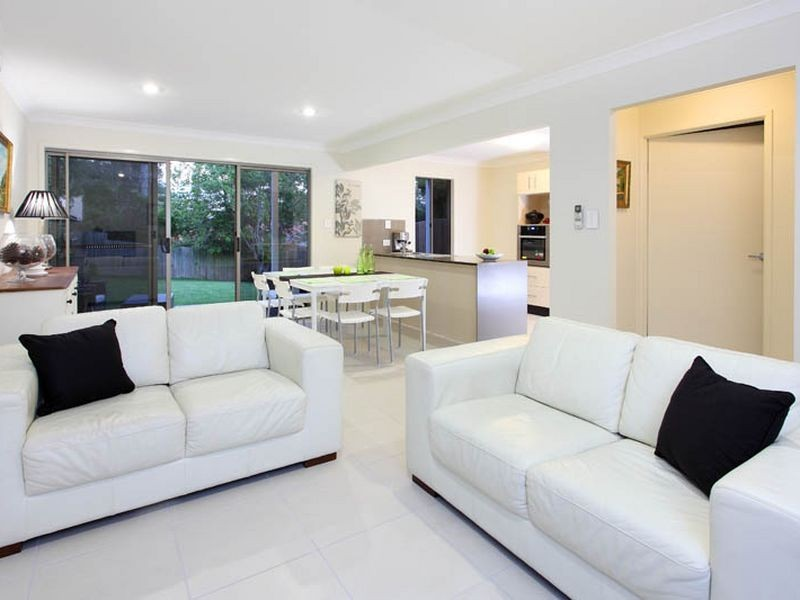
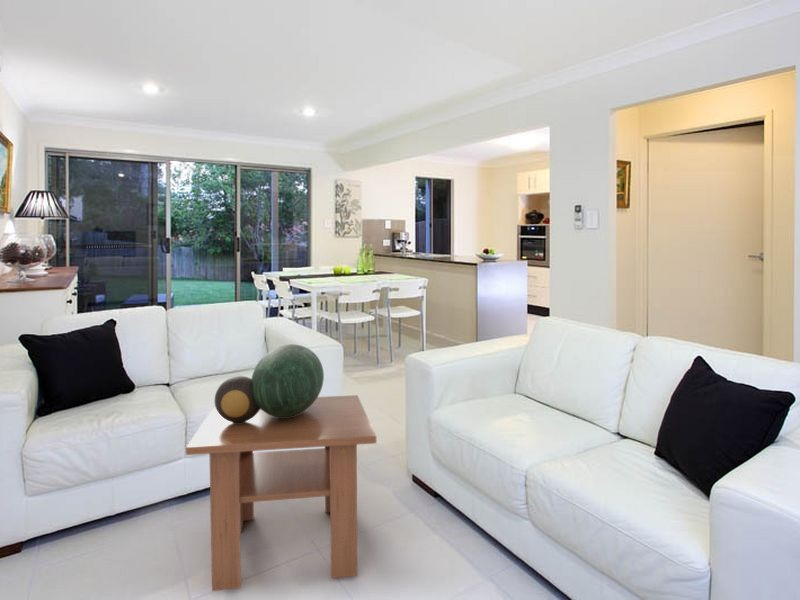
+ coffee table [185,394,377,592]
+ decorative bowl [214,343,325,423]
